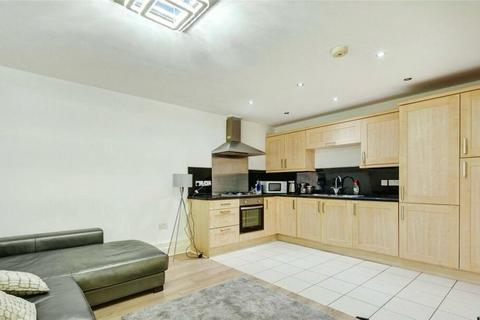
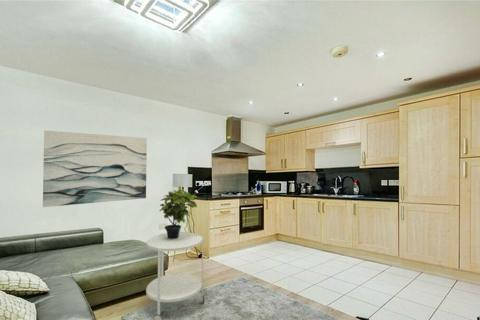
+ wall art [42,130,148,208]
+ side table [145,231,205,320]
+ potted plant [159,185,198,239]
